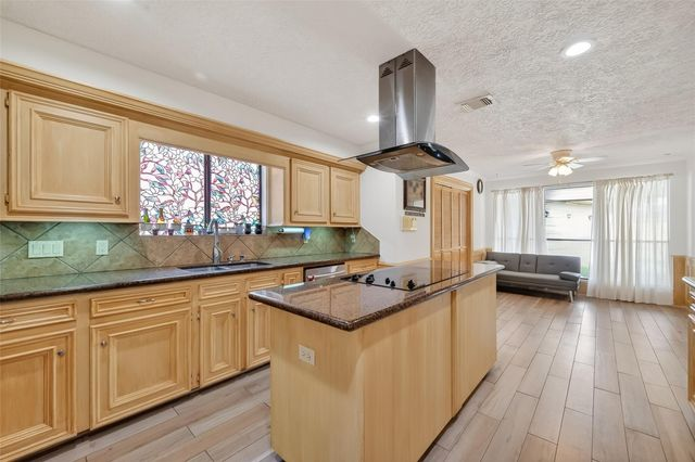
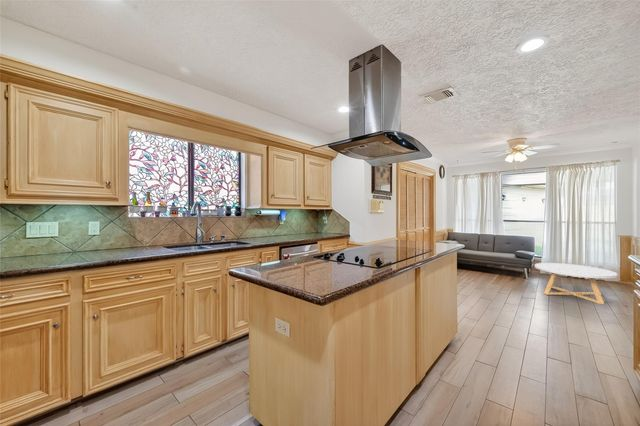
+ coffee table [534,262,618,305]
